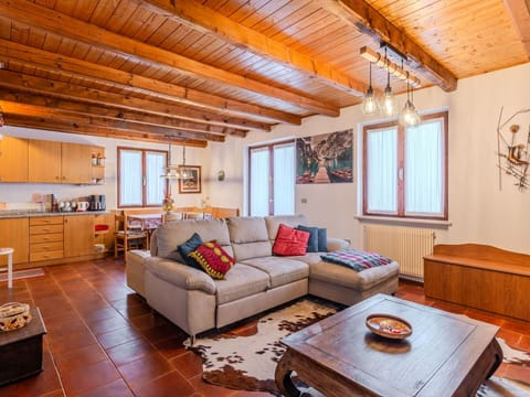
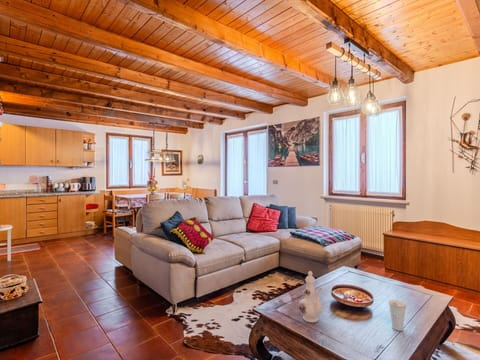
+ chinaware [297,270,324,323]
+ cup [388,299,408,332]
